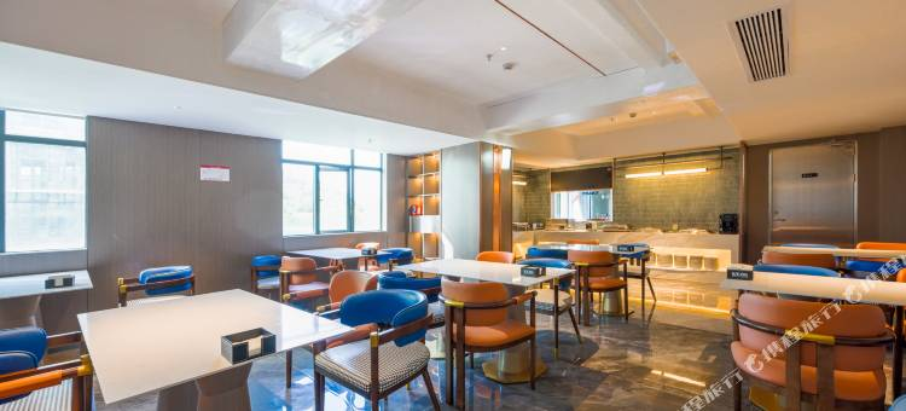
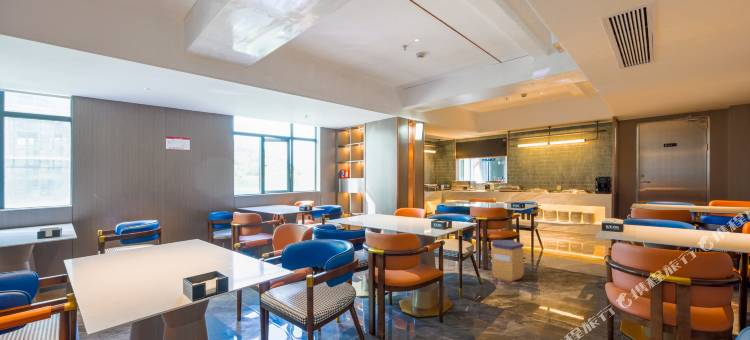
+ trash can [491,239,525,282]
